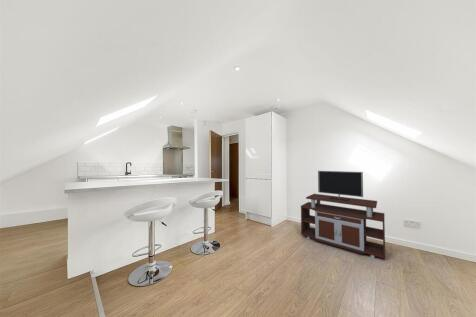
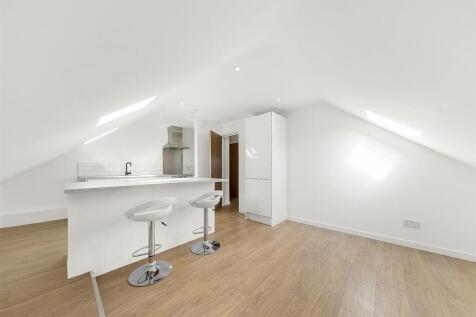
- tv stand [300,170,386,260]
